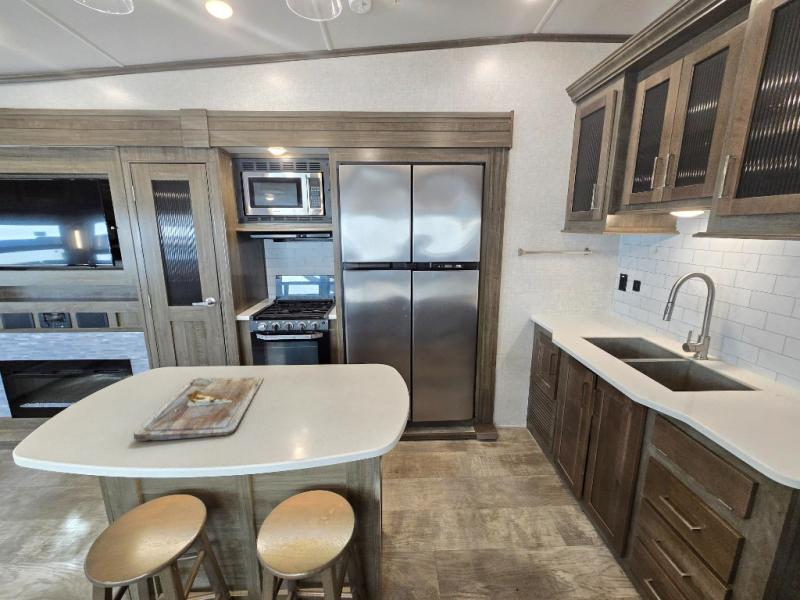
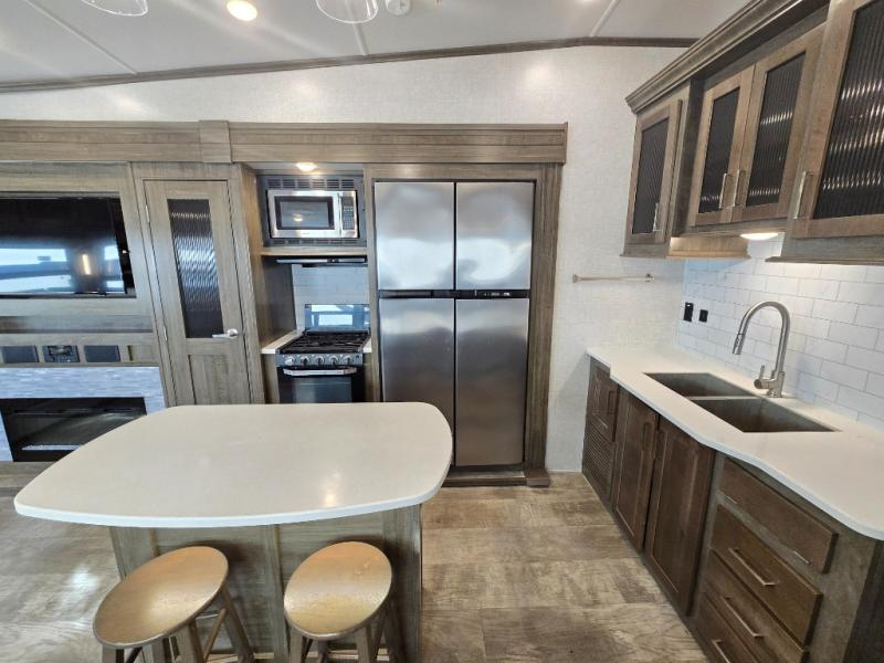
- cutting board [132,376,264,442]
